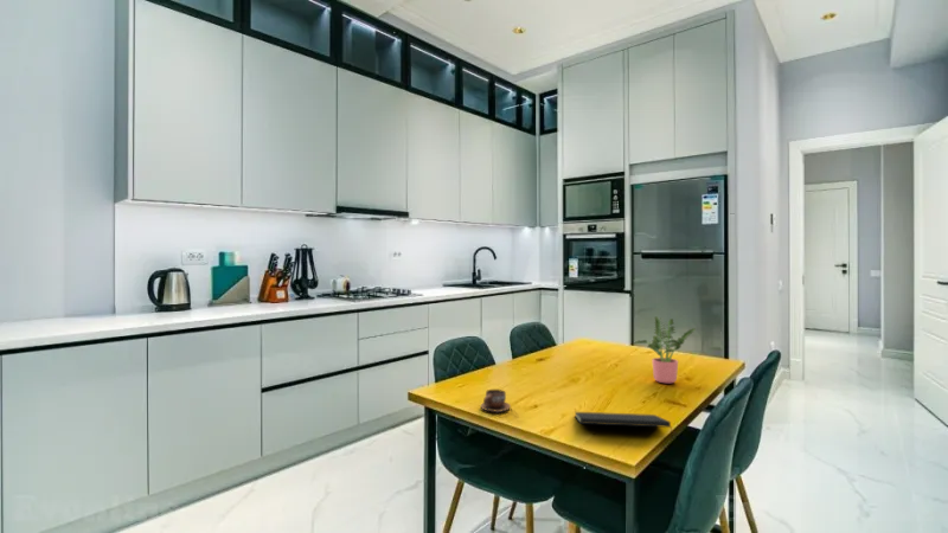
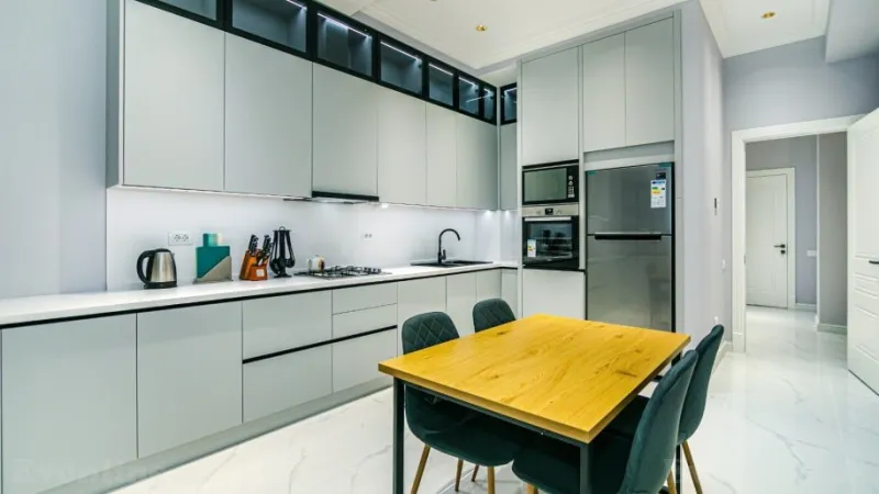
- cup [480,388,512,413]
- potted plant [633,316,697,384]
- notepad [574,411,674,441]
